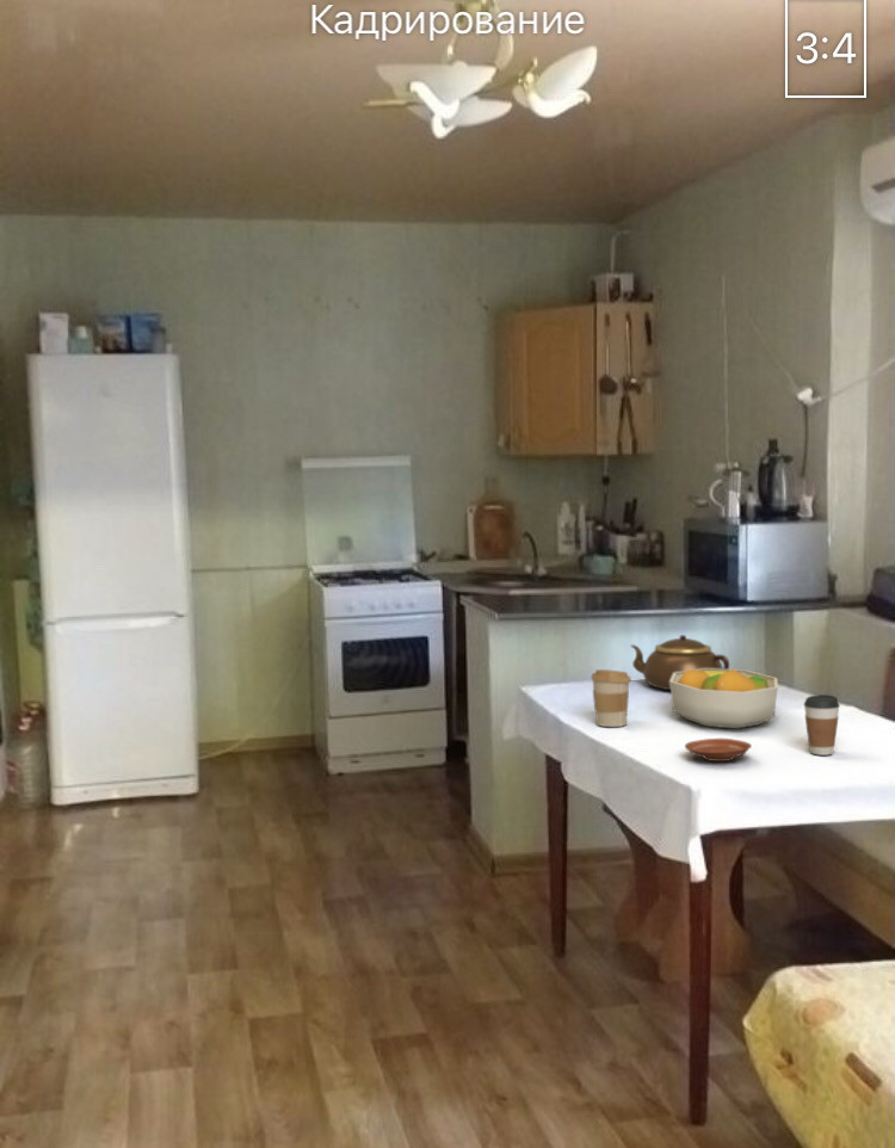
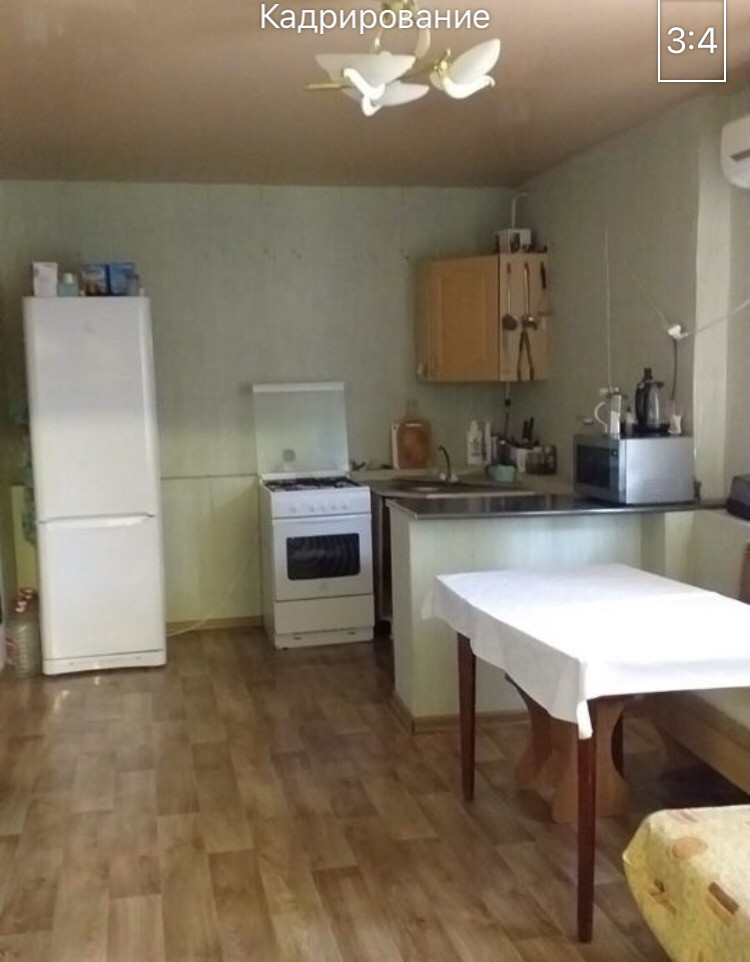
- coffee cup [803,693,841,757]
- teapot [630,634,730,691]
- plate [684,737,753,763]
- fruit bowl [669,668,779,729]
- coffee cup [590,668,632,728]
